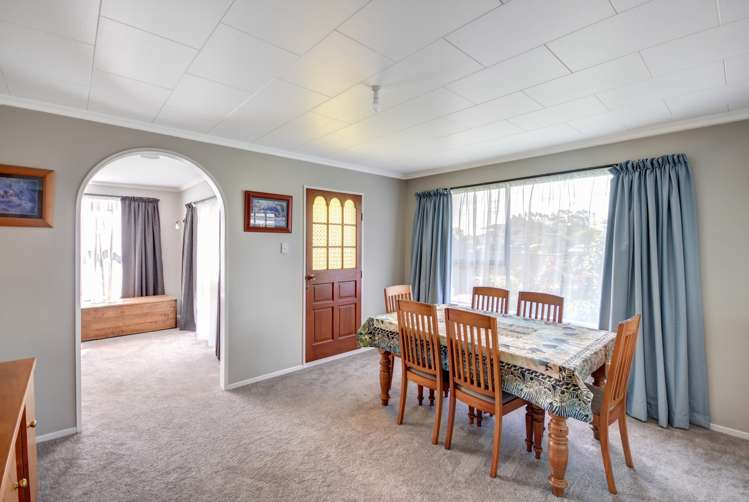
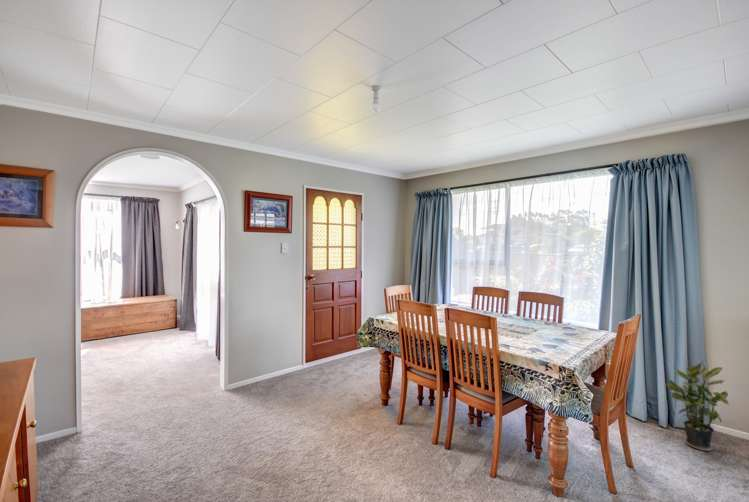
+ potted plant [665,360,730,452]
